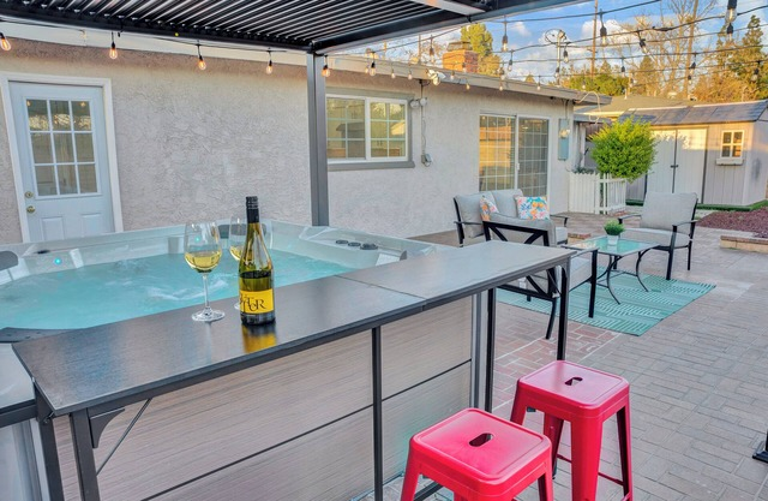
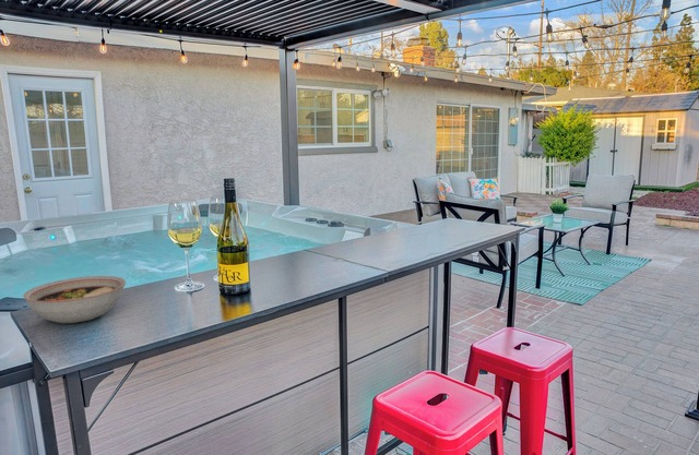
+ bowl [22,275,127,324]
